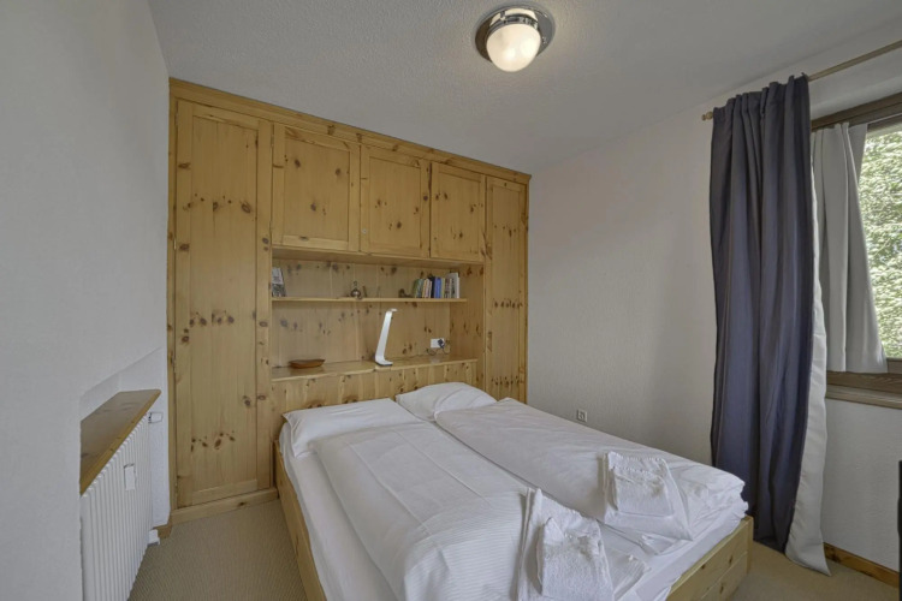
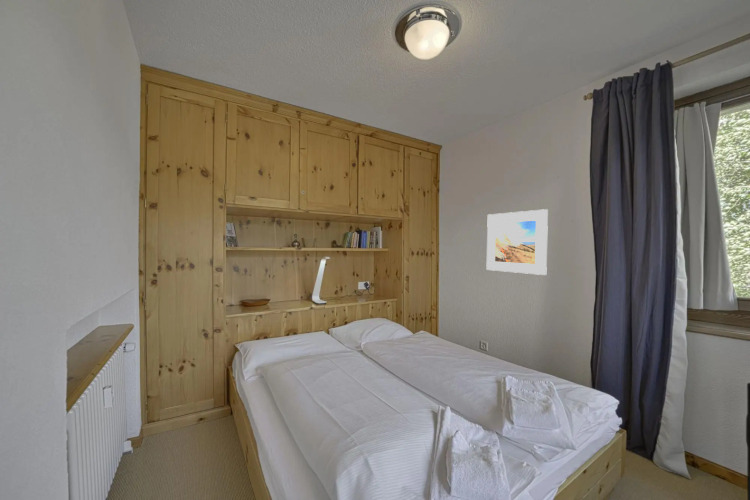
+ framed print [486,208,549,276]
